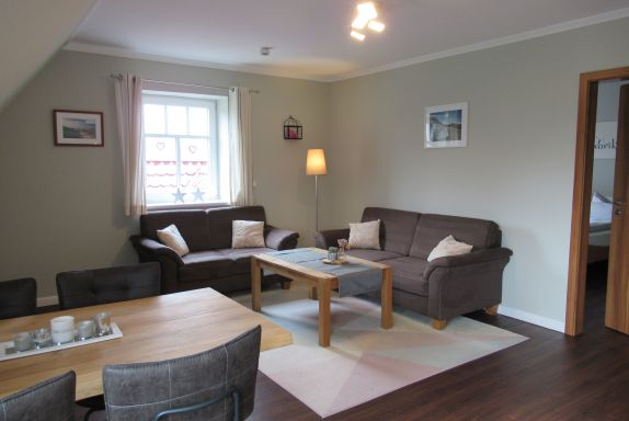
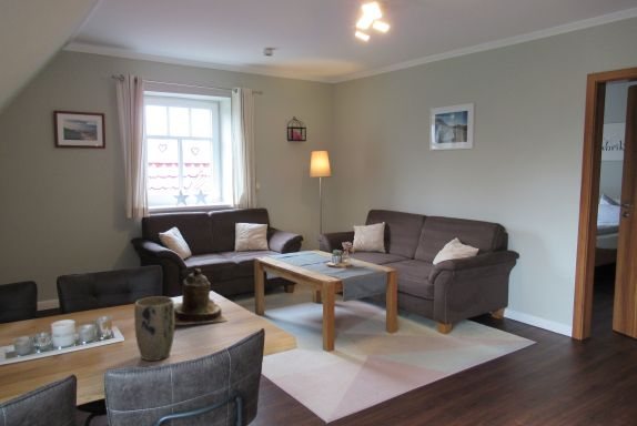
+ plant pot [133,295,175,362]
+ teapot [174,267,228,325]
